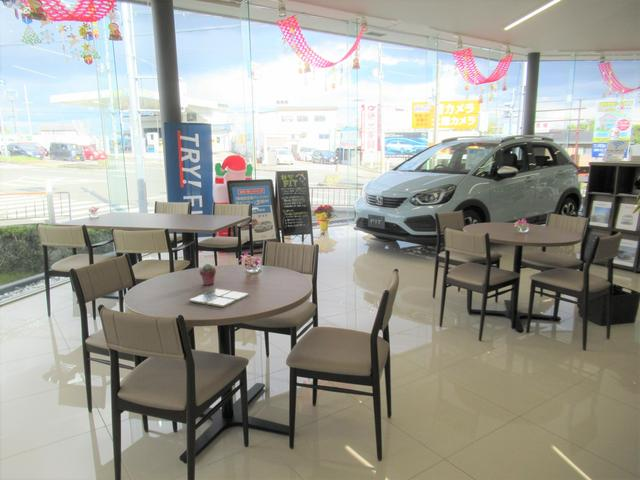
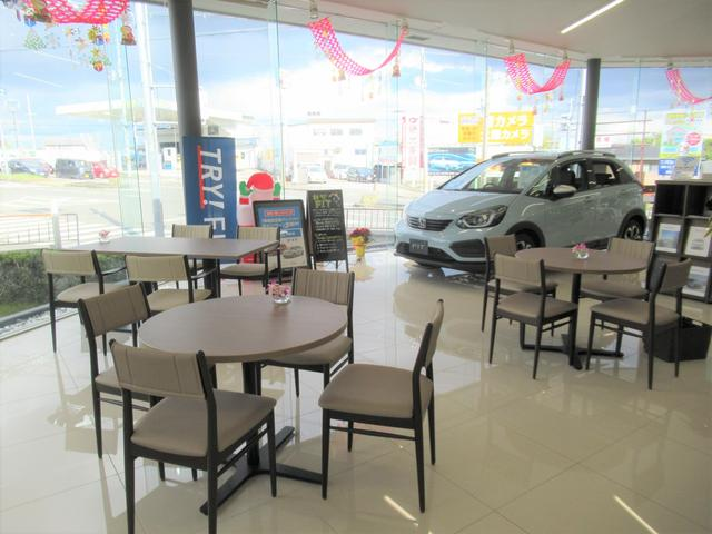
- potted succulent [199,263,217,286]
- drink coaster [188,288,250,308]
